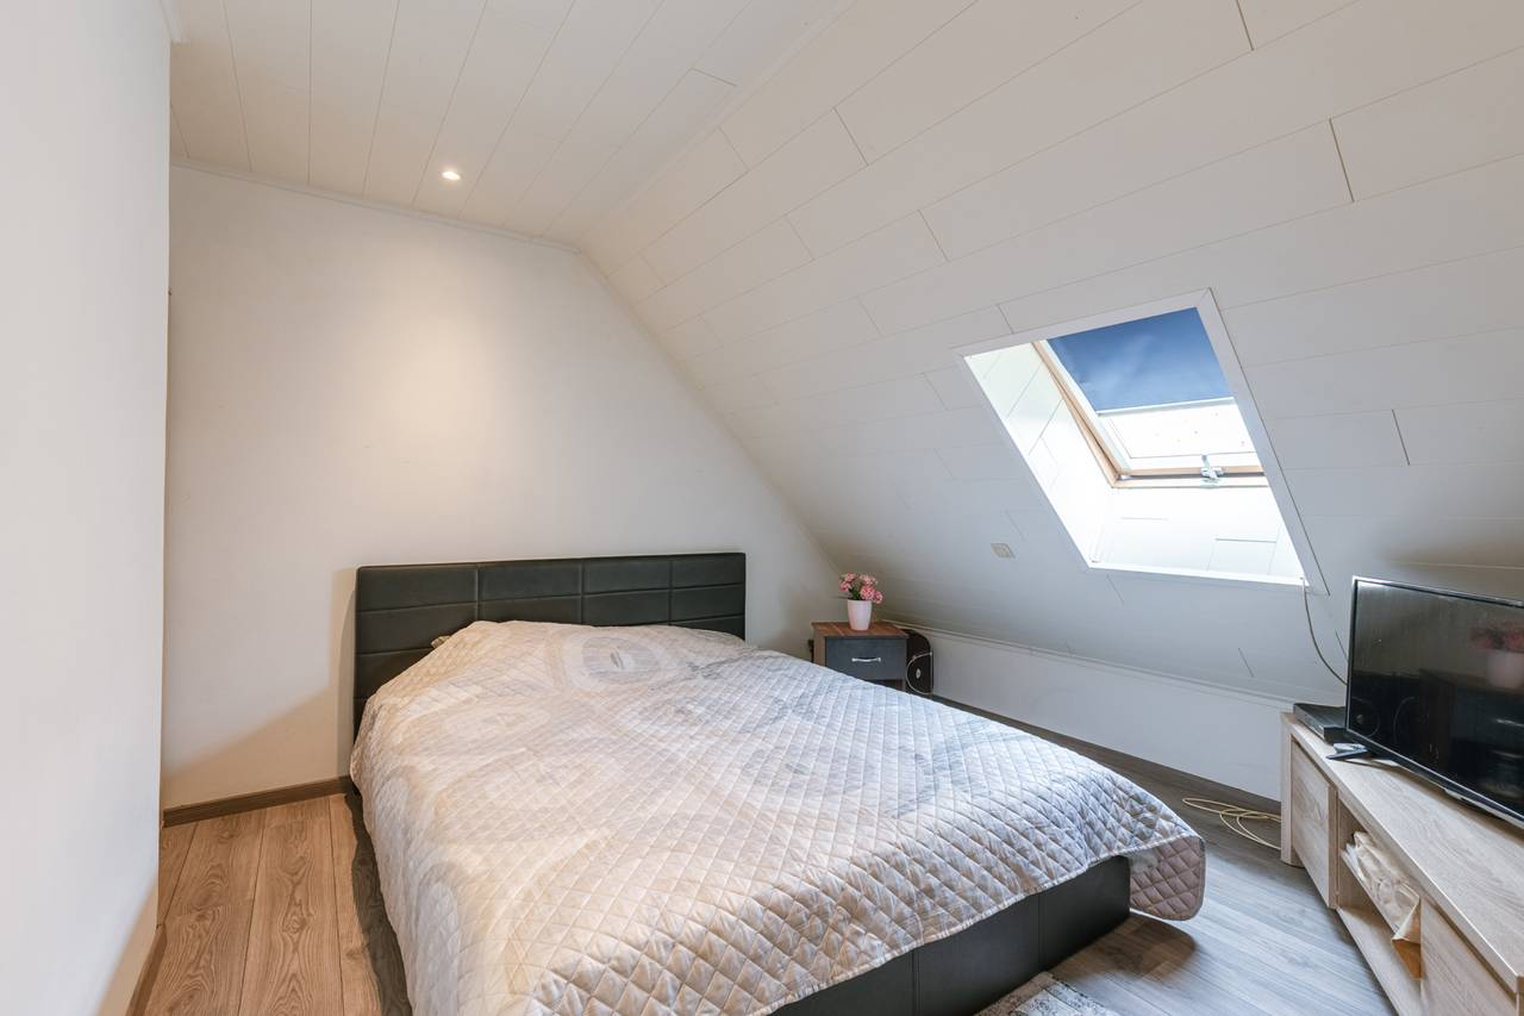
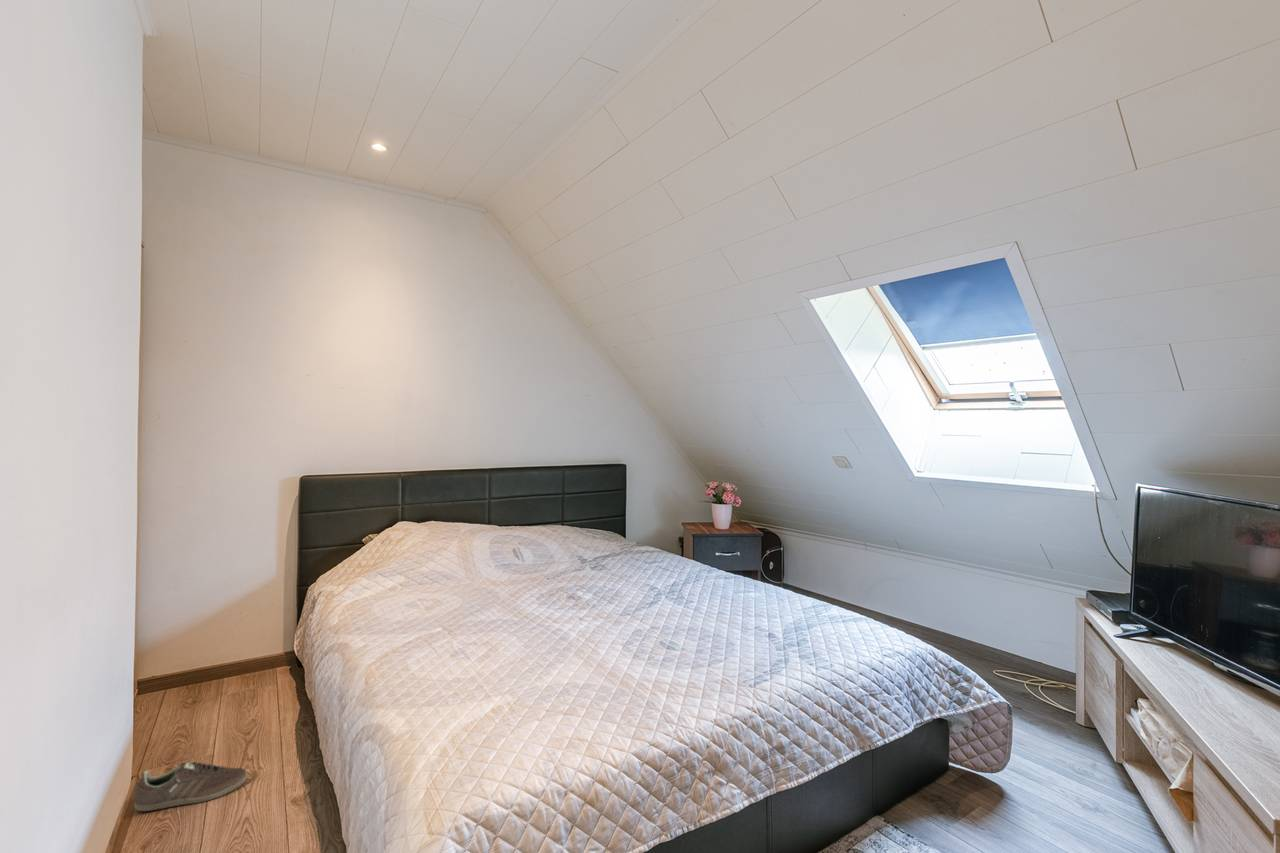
+ sneaker [133,761,248,812]
